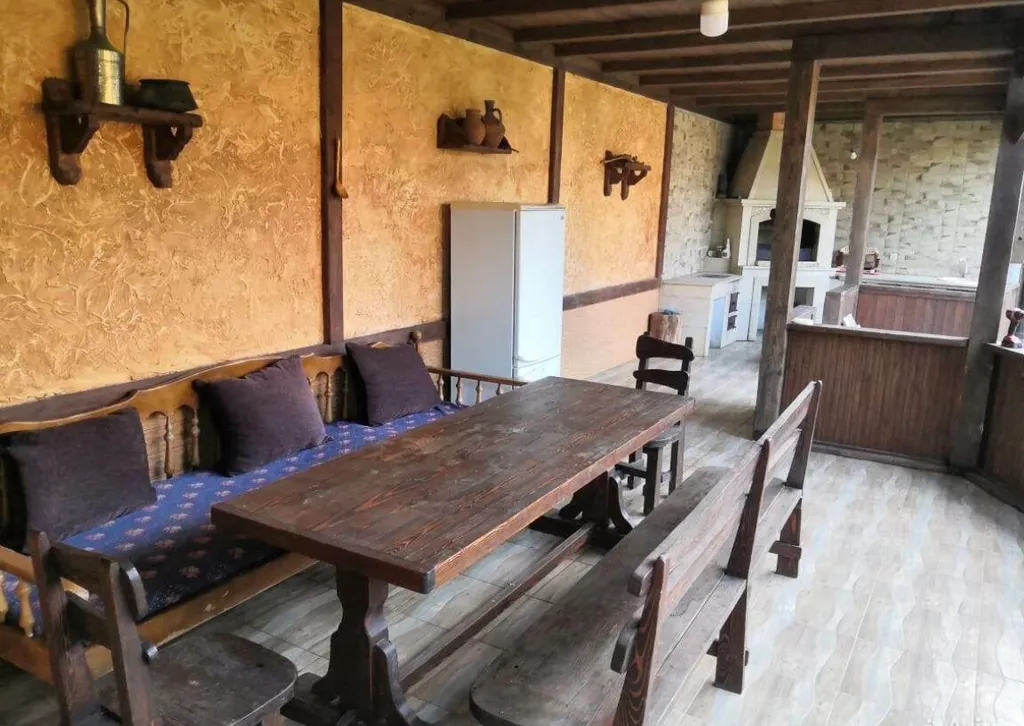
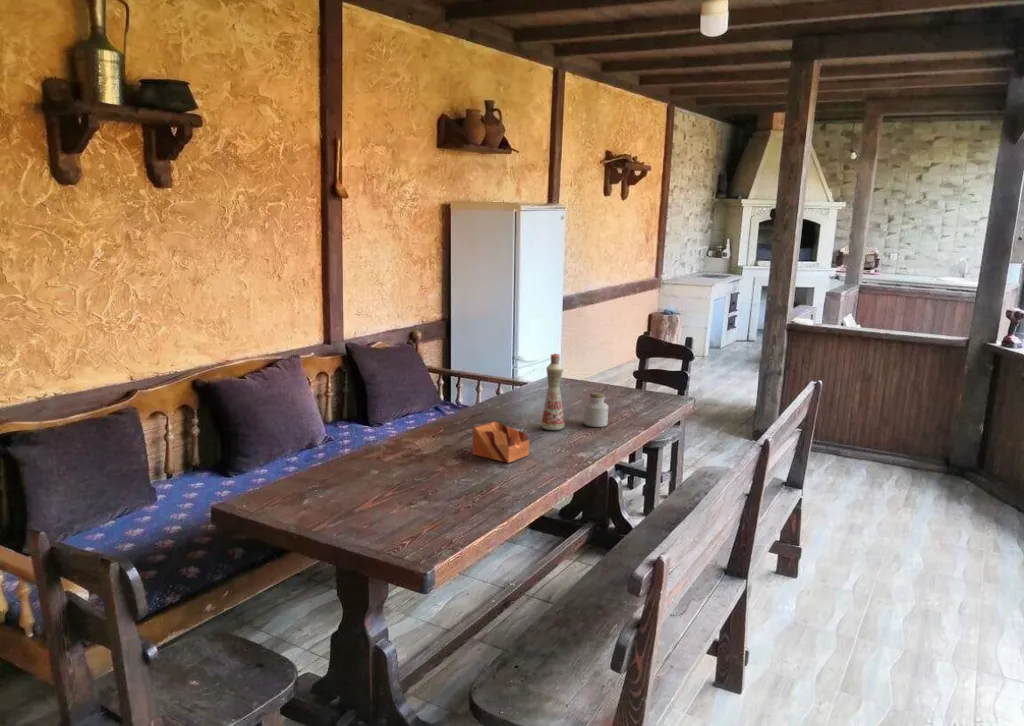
+ wooden bowl [472,420,530,464]
+ jar [583,391,610,428]
+ bottle [540,352,566,431]
